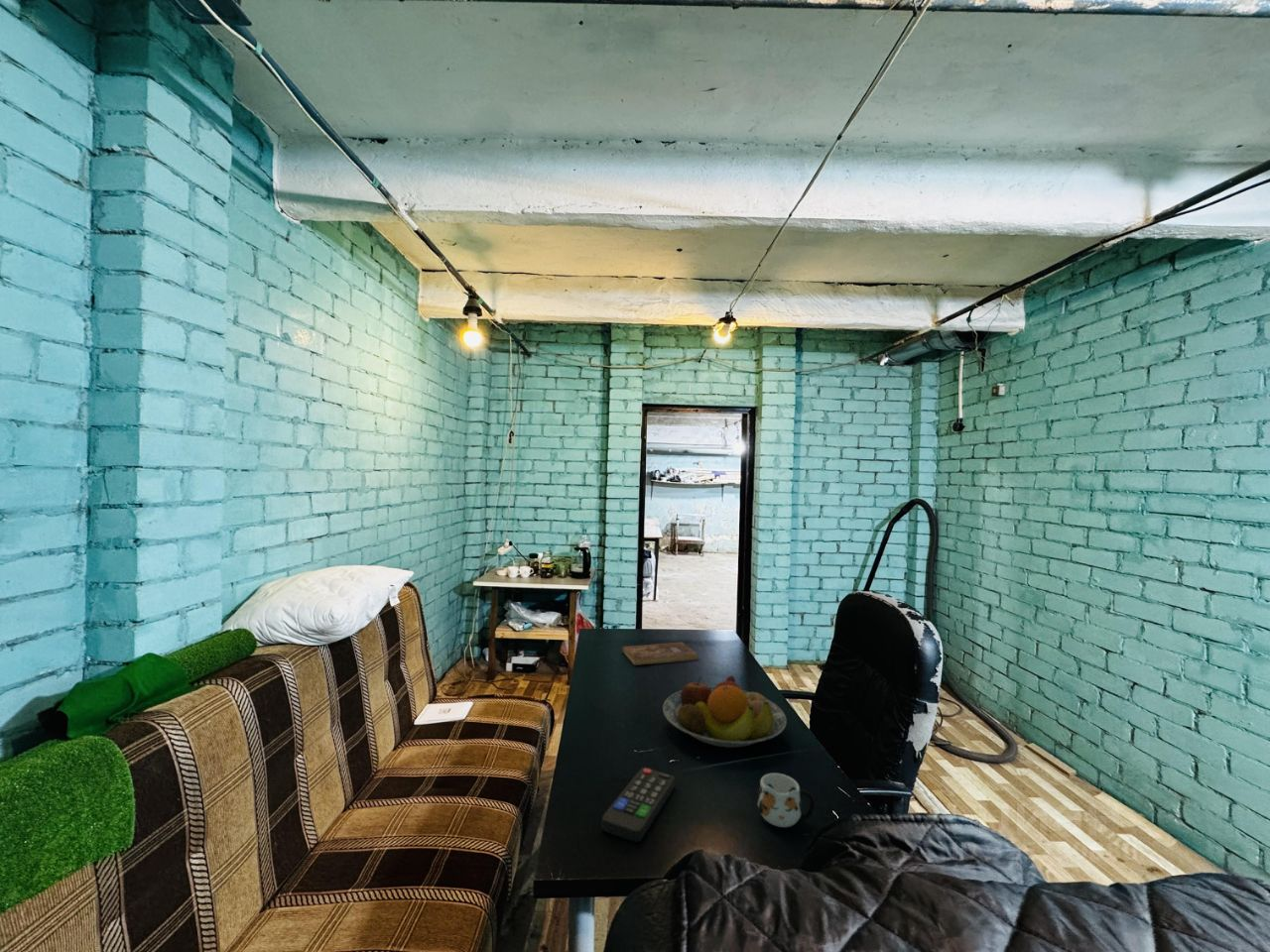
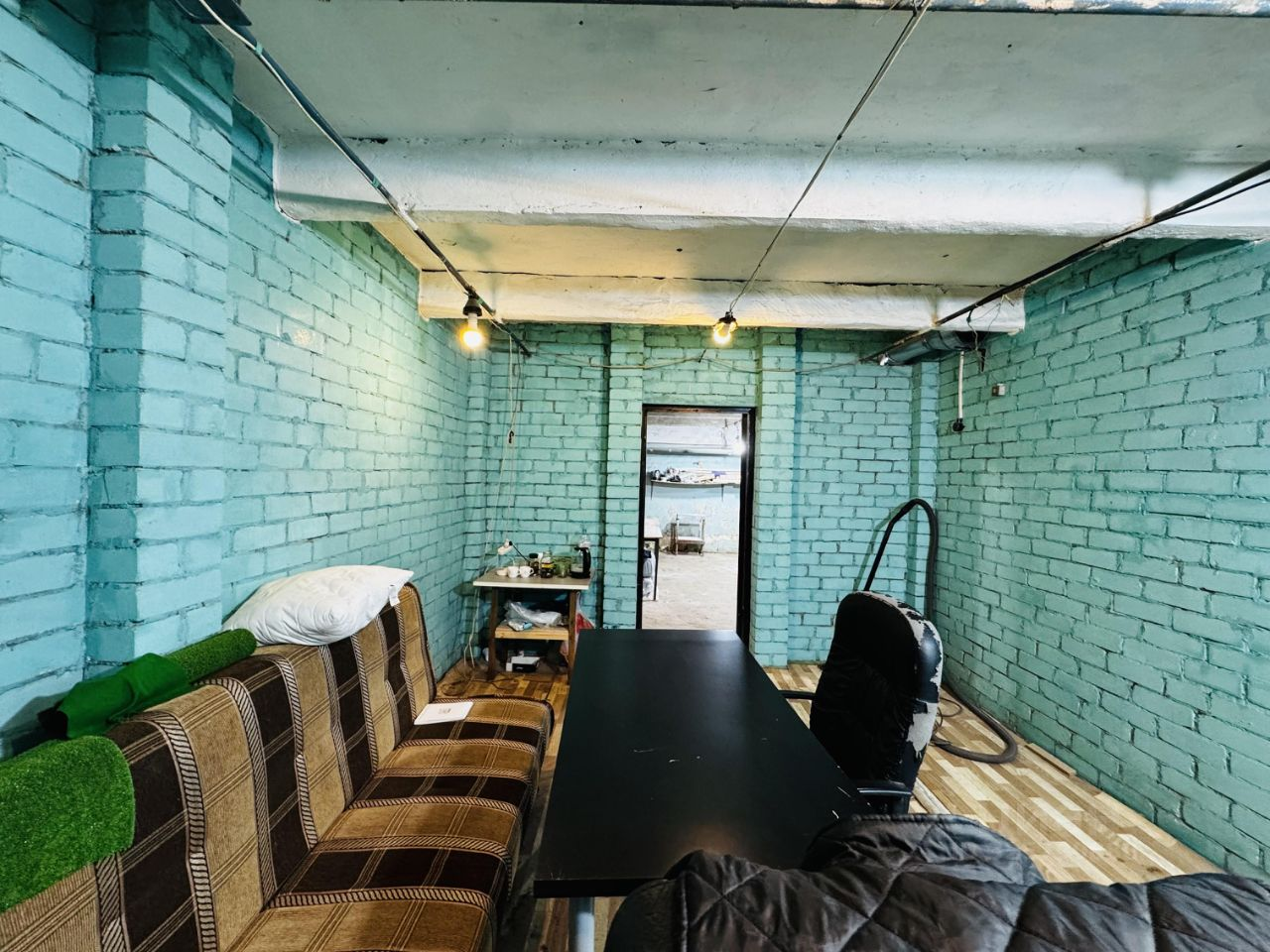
- mug [756,773,816,828]
- remote control [600,767,676,843]
- bible [621,642,699,666]
- fruit bowl [662,674,788,749]
